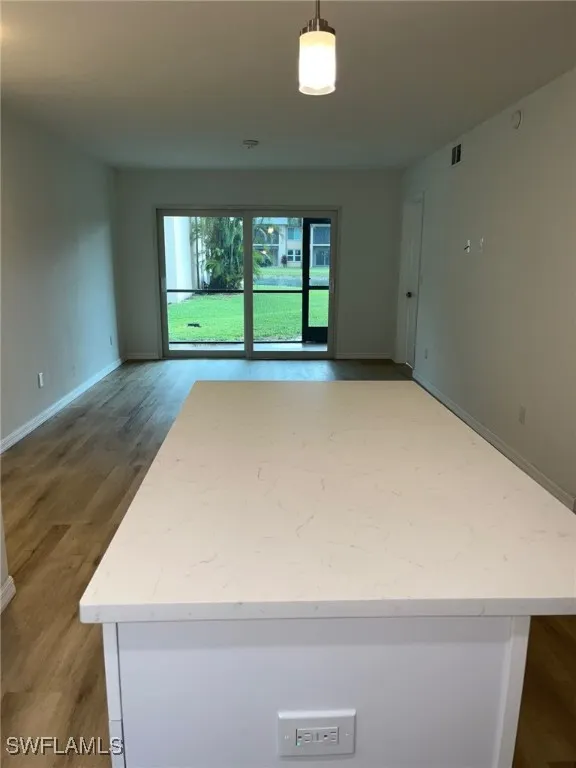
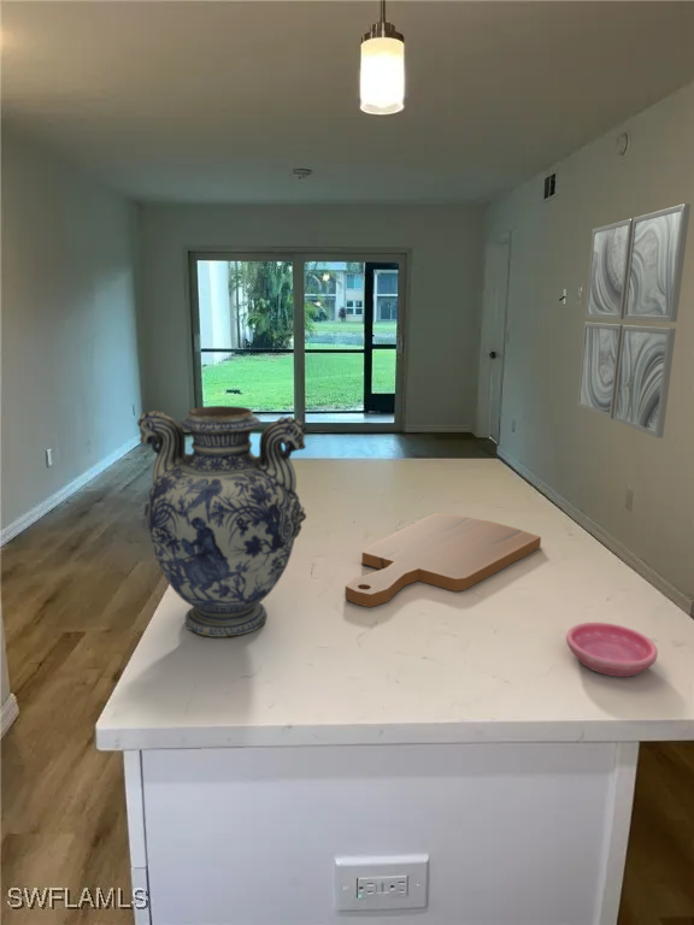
+ saucer [565,621,659,678]
+ wall art [576,202,692,440]
+ cutting board [345,512,542,608]
+ vase [136,405,307,638]
